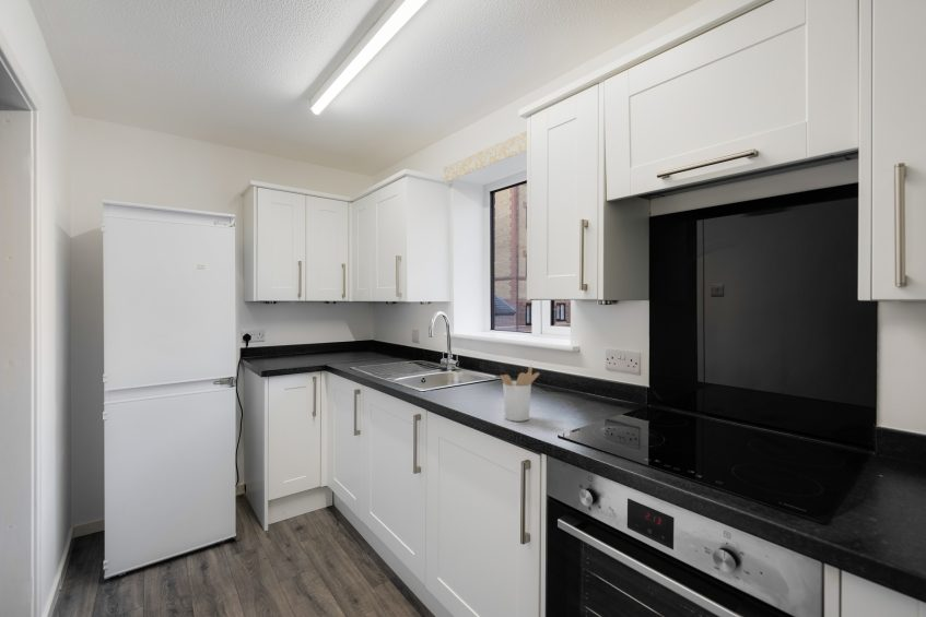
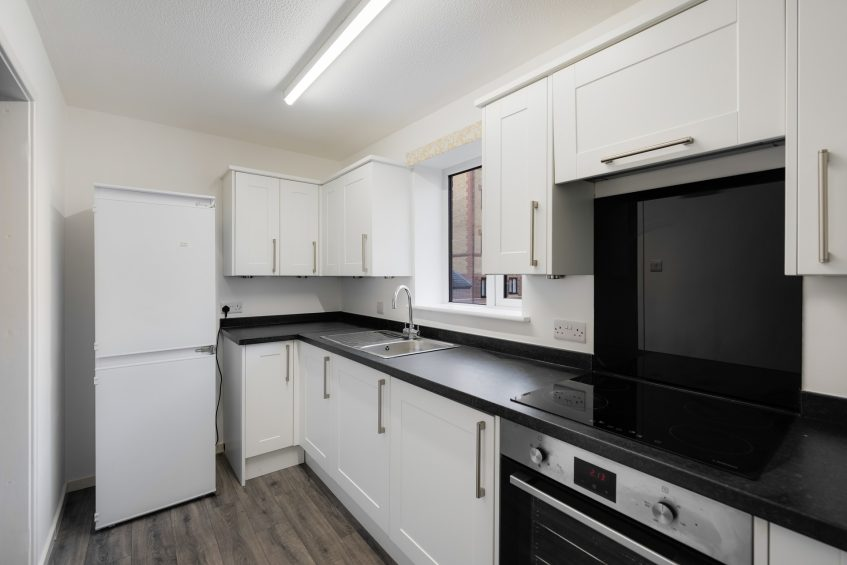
- utensil holder [500,365,541,423]
